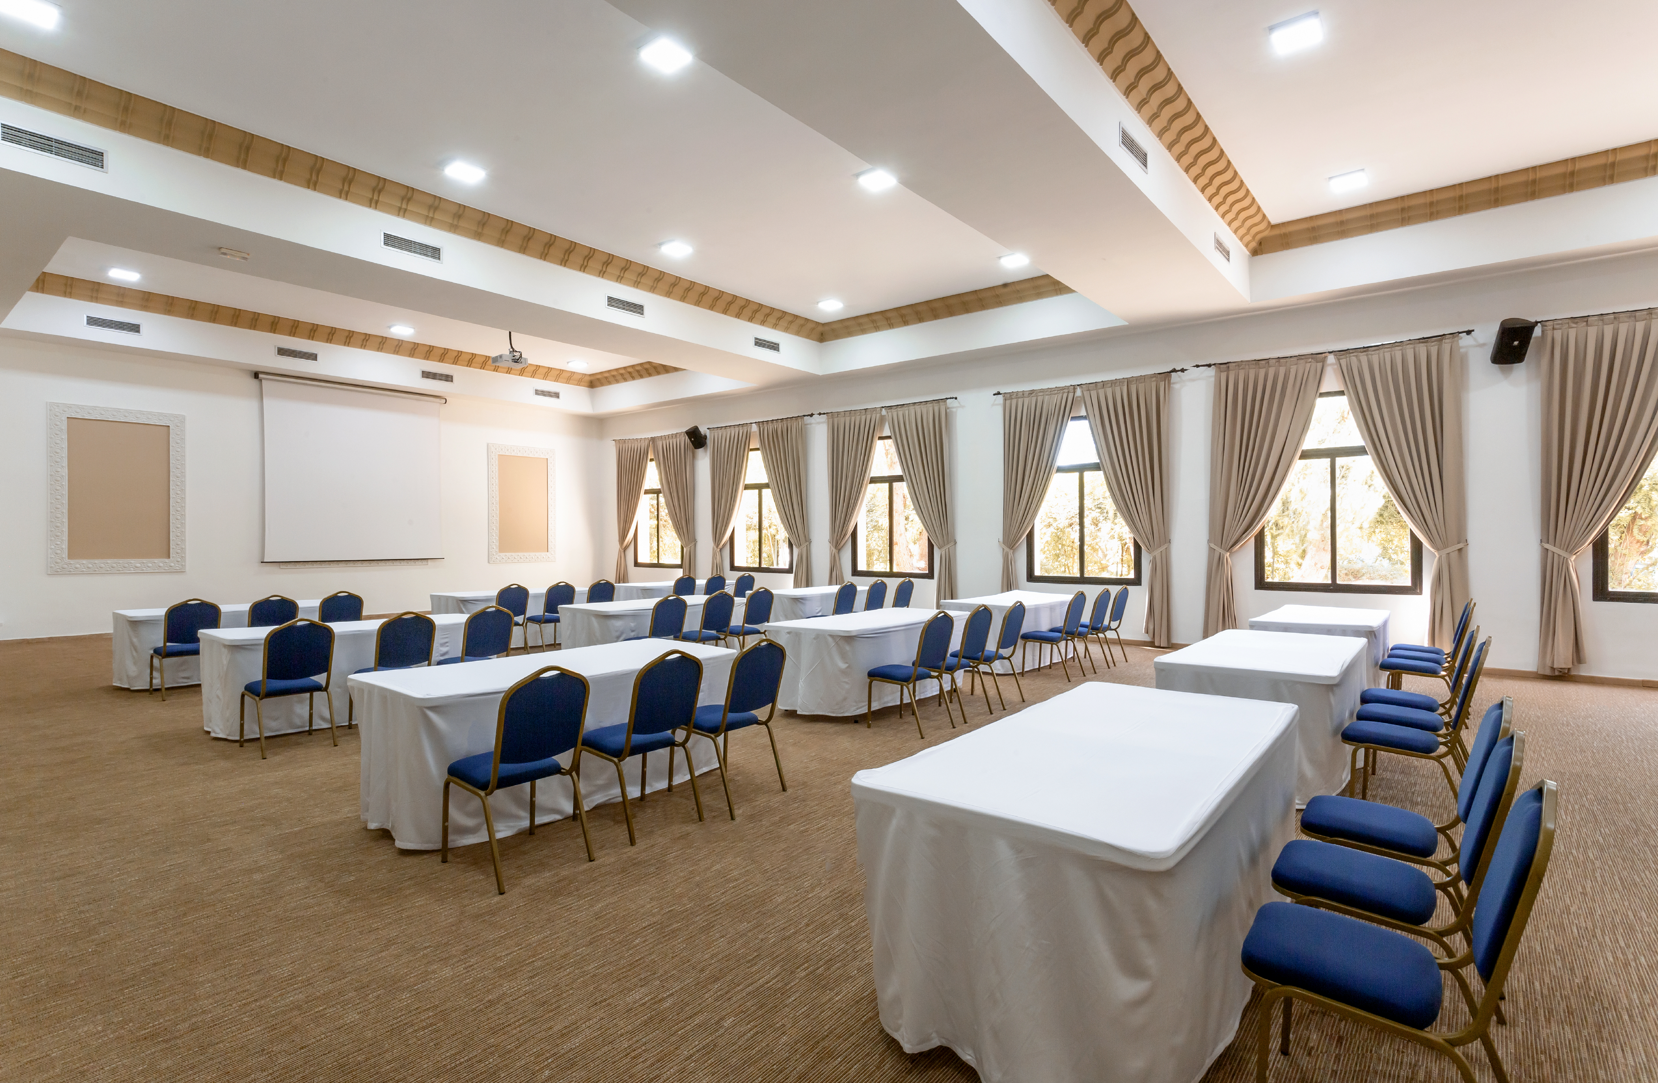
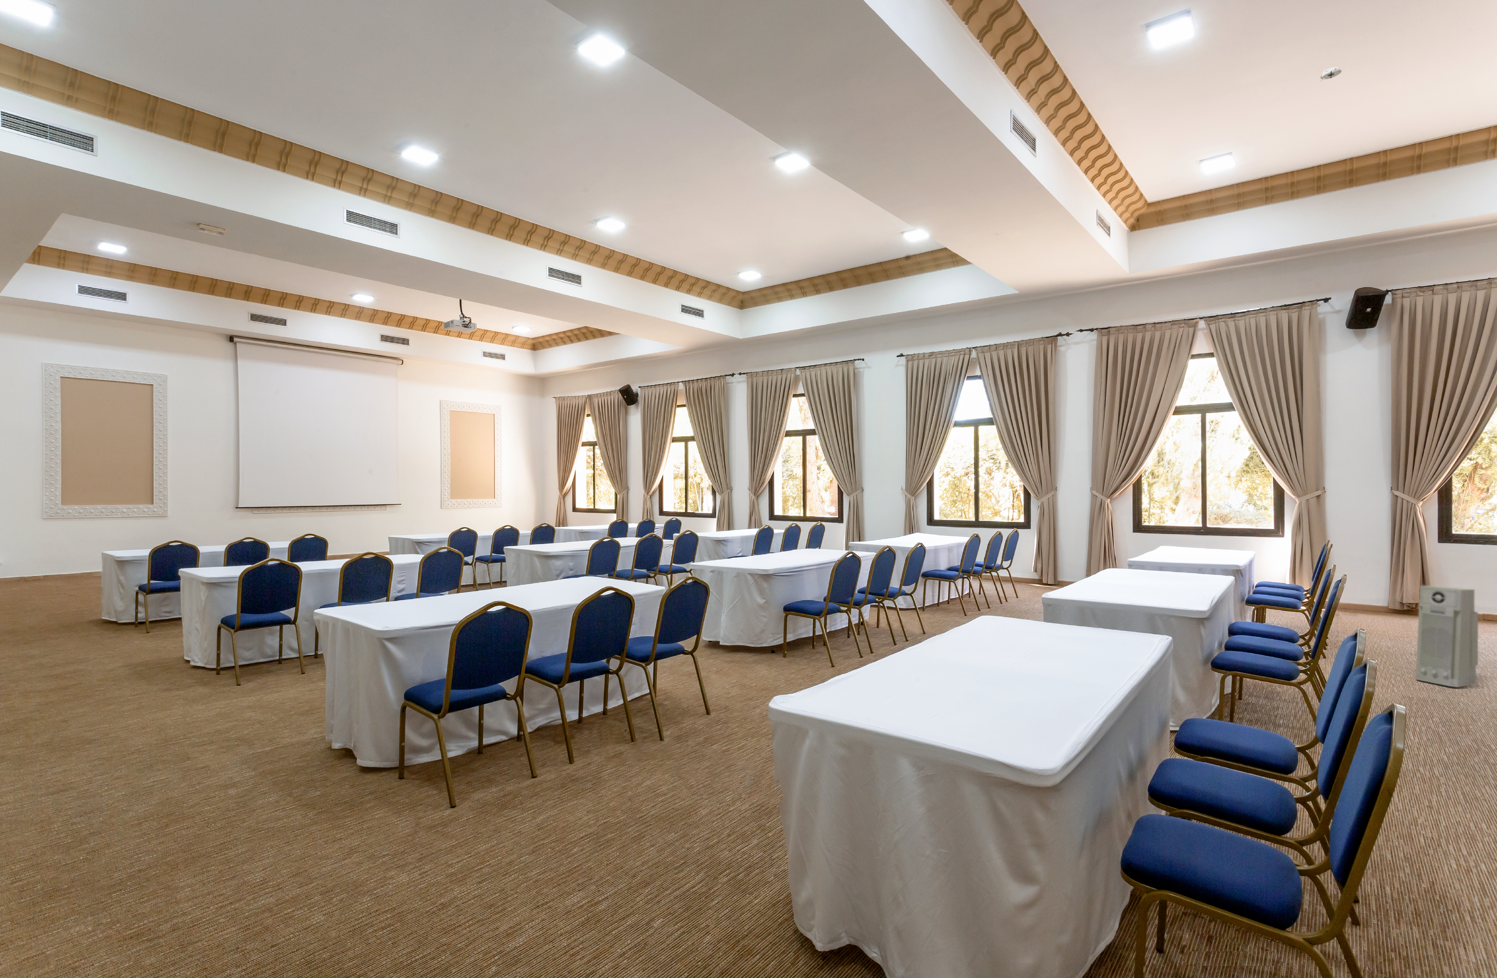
+ air purifier [1415,585,1478,688]
+ smoke detector [1319,67,1342,82]
